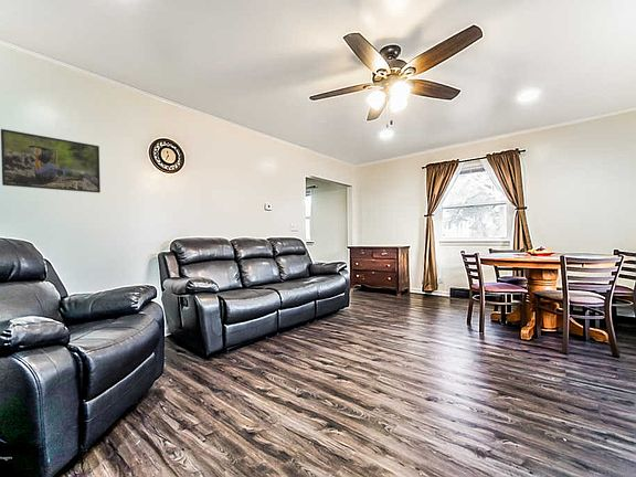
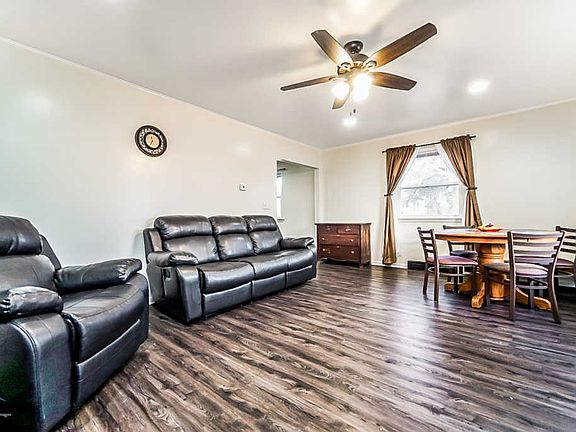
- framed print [0,128,102,194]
